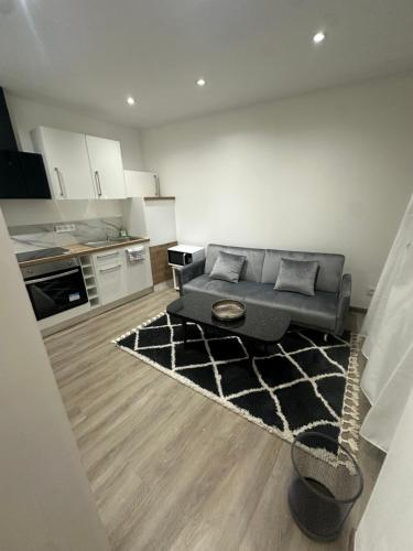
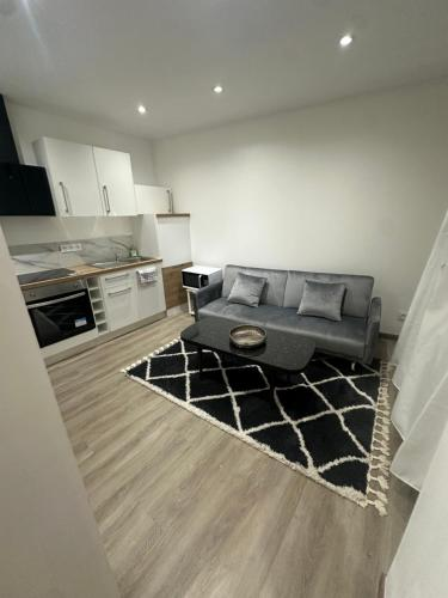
- trash can [286,431,365,542]
